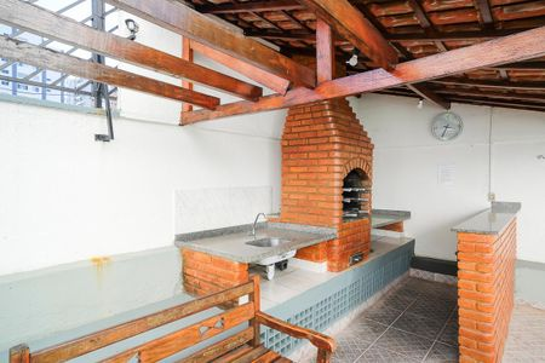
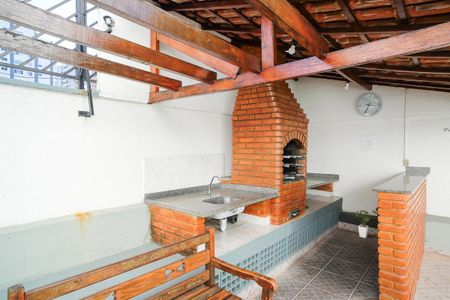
+ house plant [355,209,378,239]
